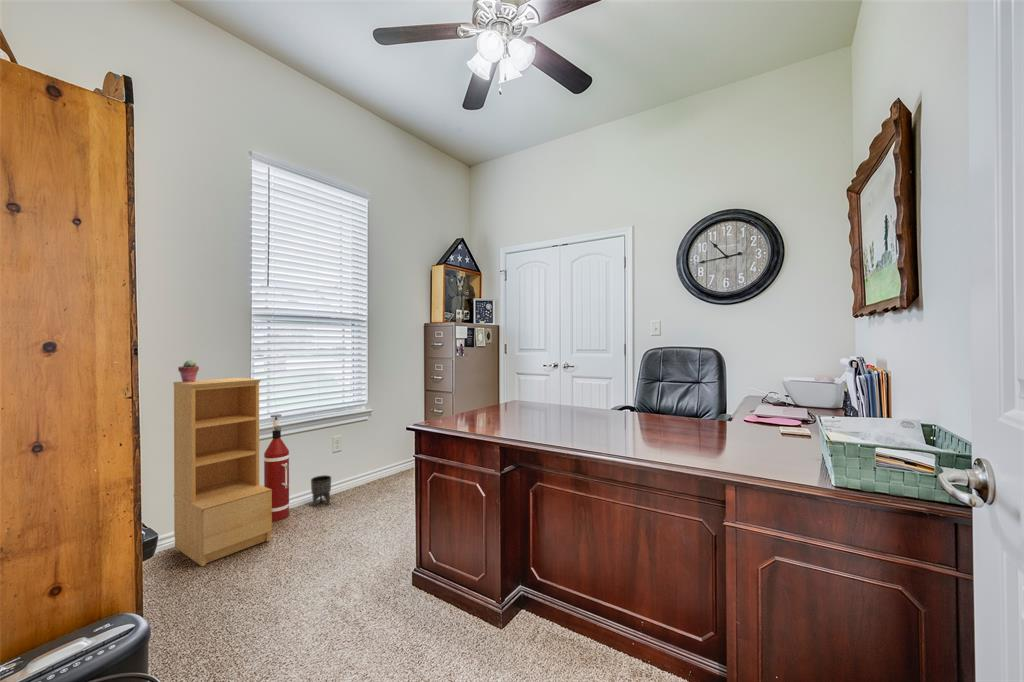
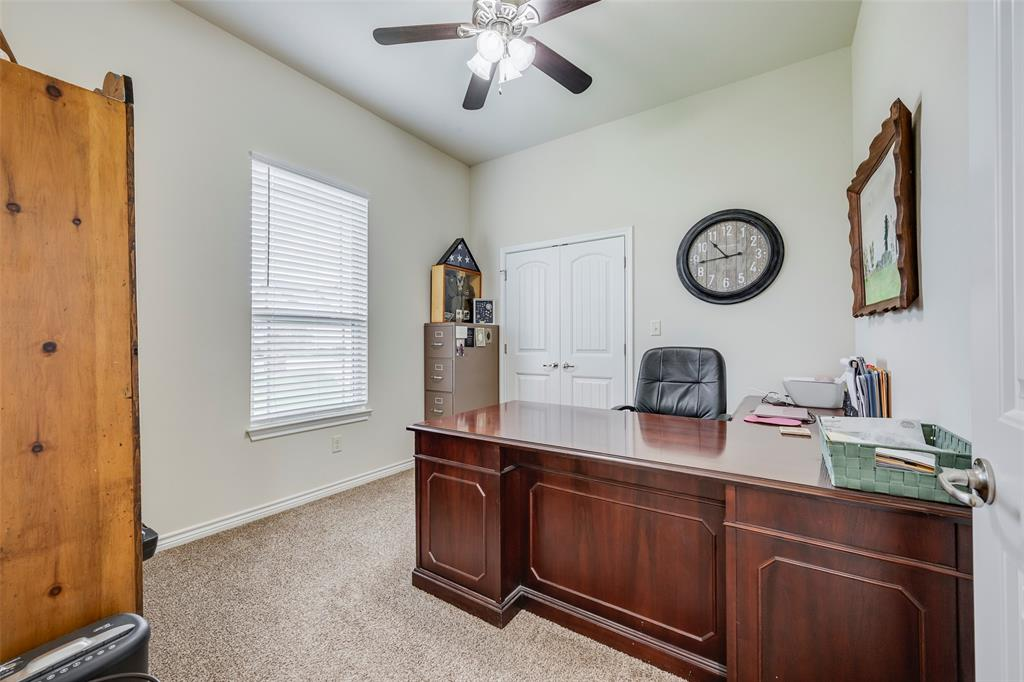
- fire extinguisher [263,413,290,522]
- bookshelf [172,377,273,567]
- planter [310,474,332,508]
- potted succulent [177,359,200,382]
